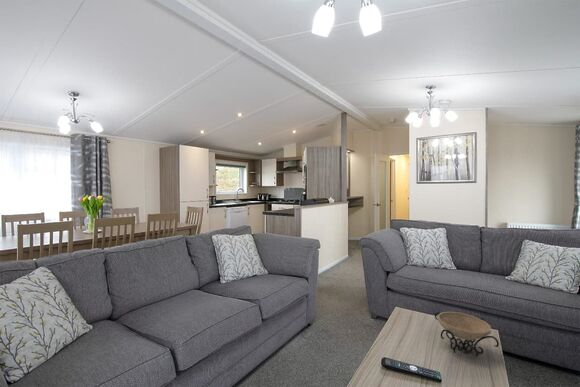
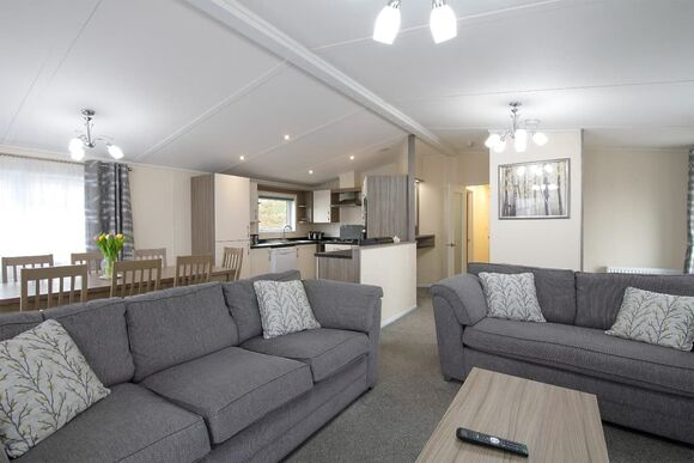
- decorative bowl [434,311,500,357]
